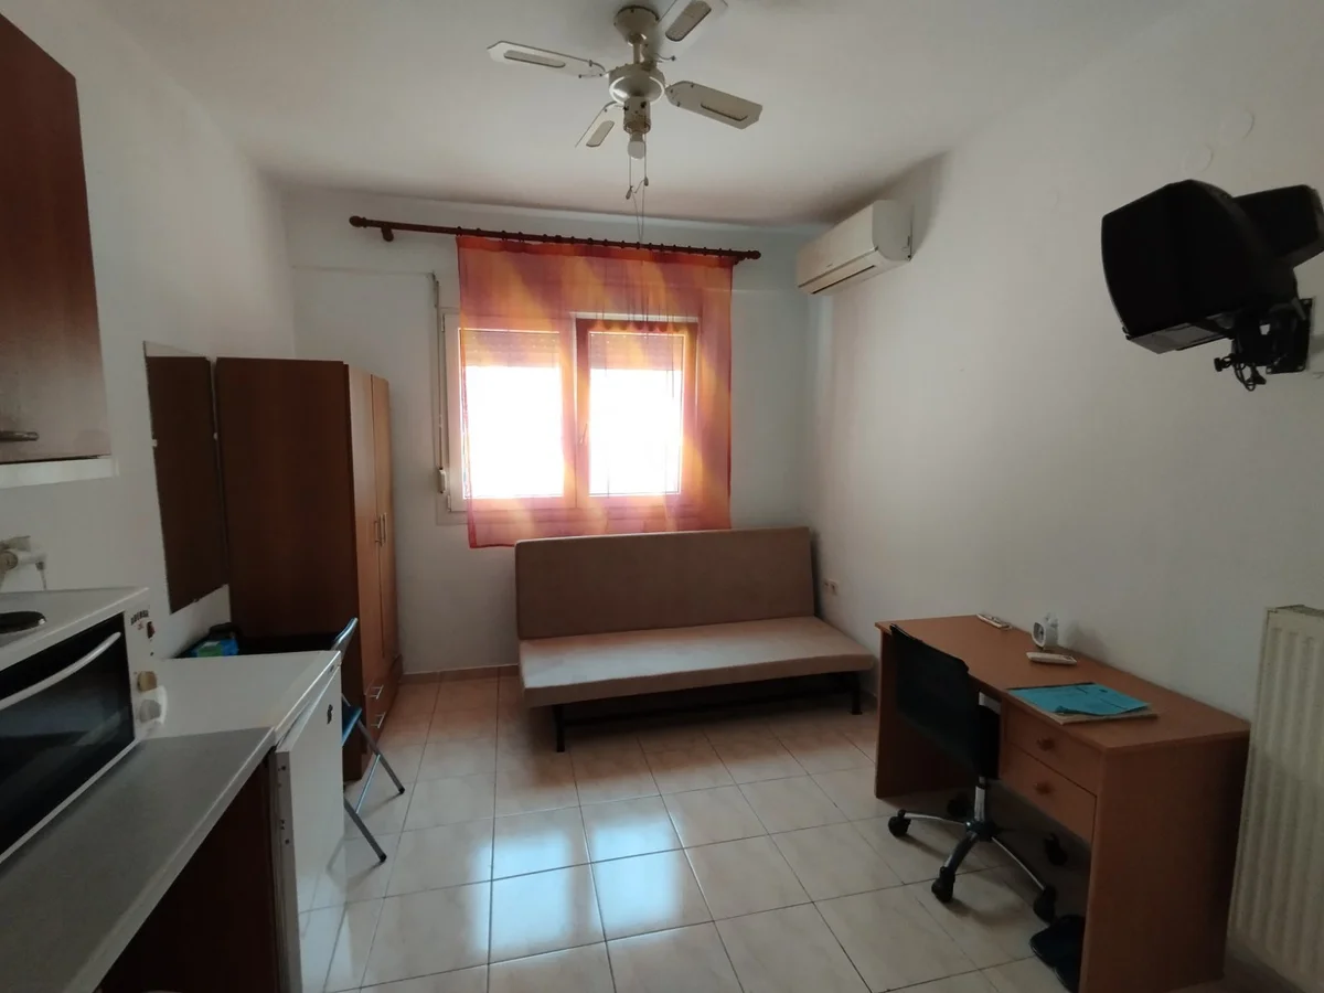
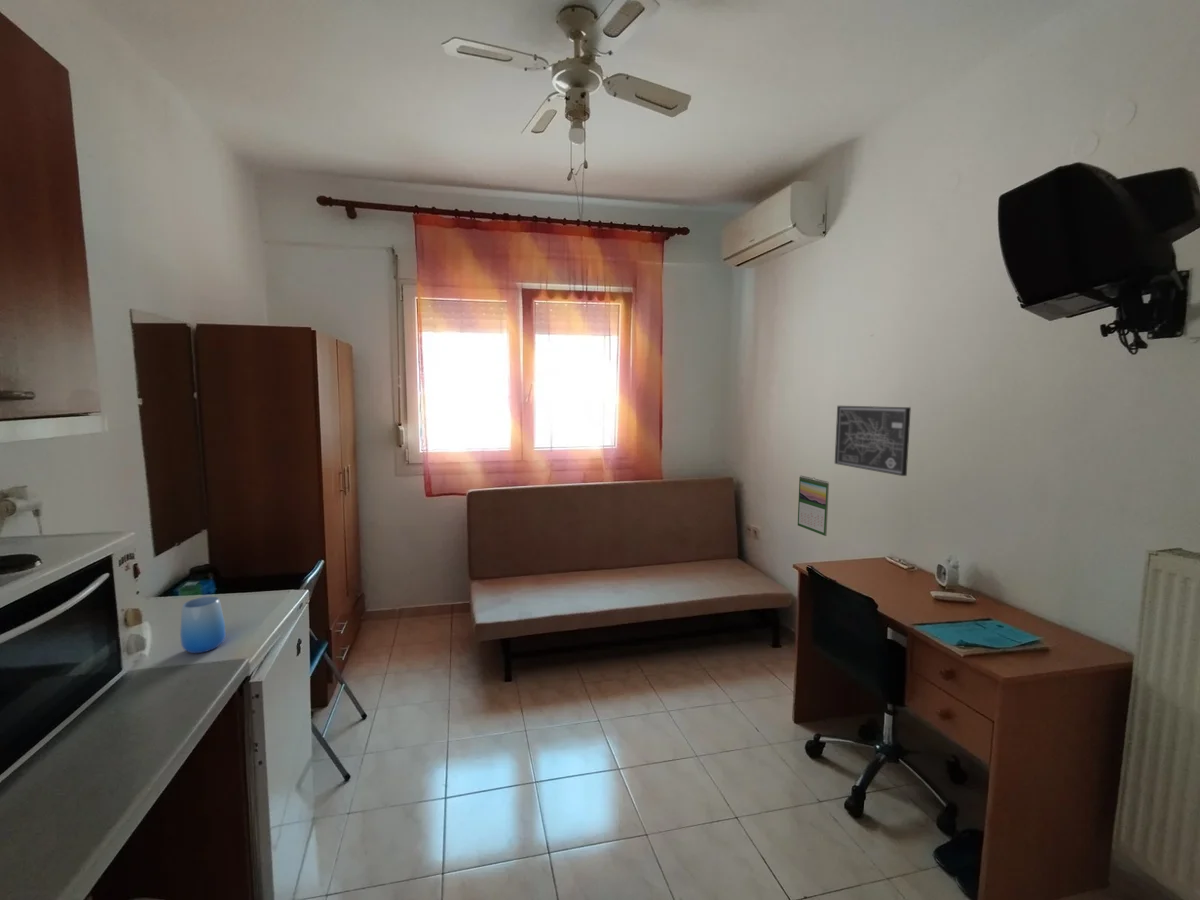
+ wall art [834,405,912,477]
+ cup [179,596,227,654]
+ calendar [797,475,830,537]
